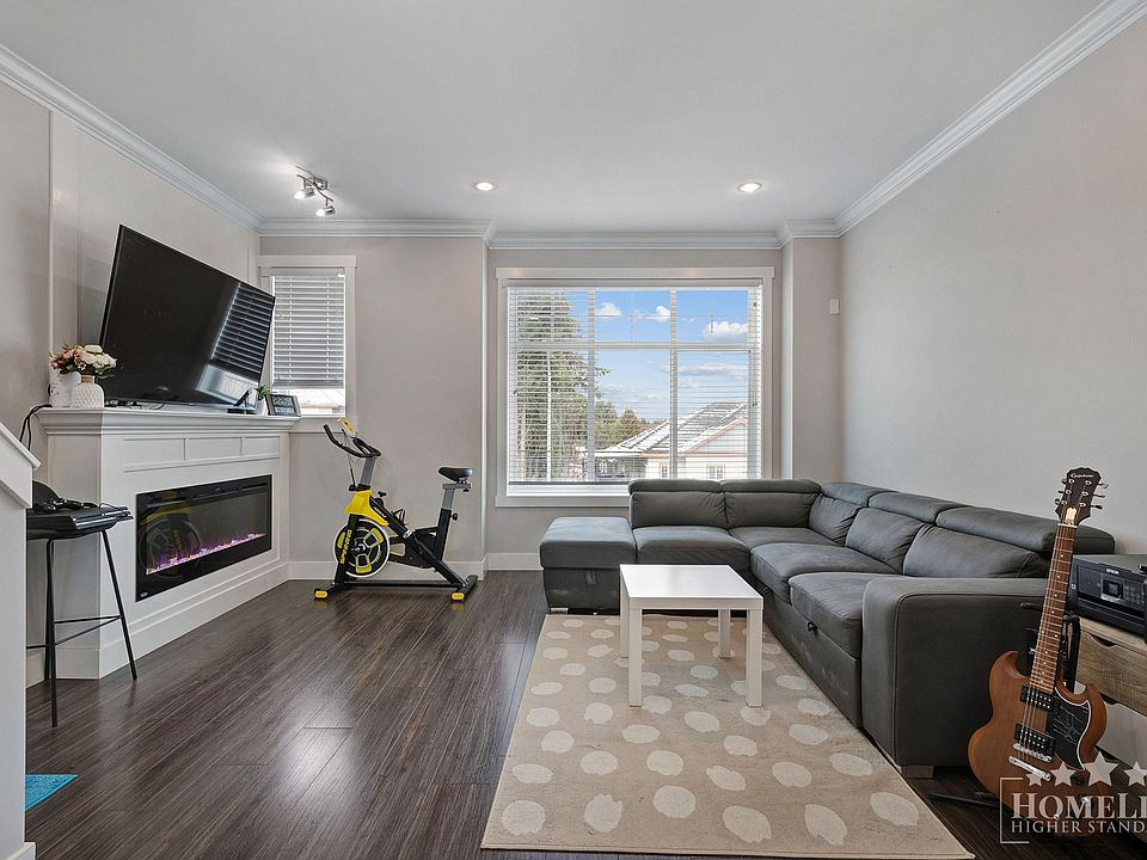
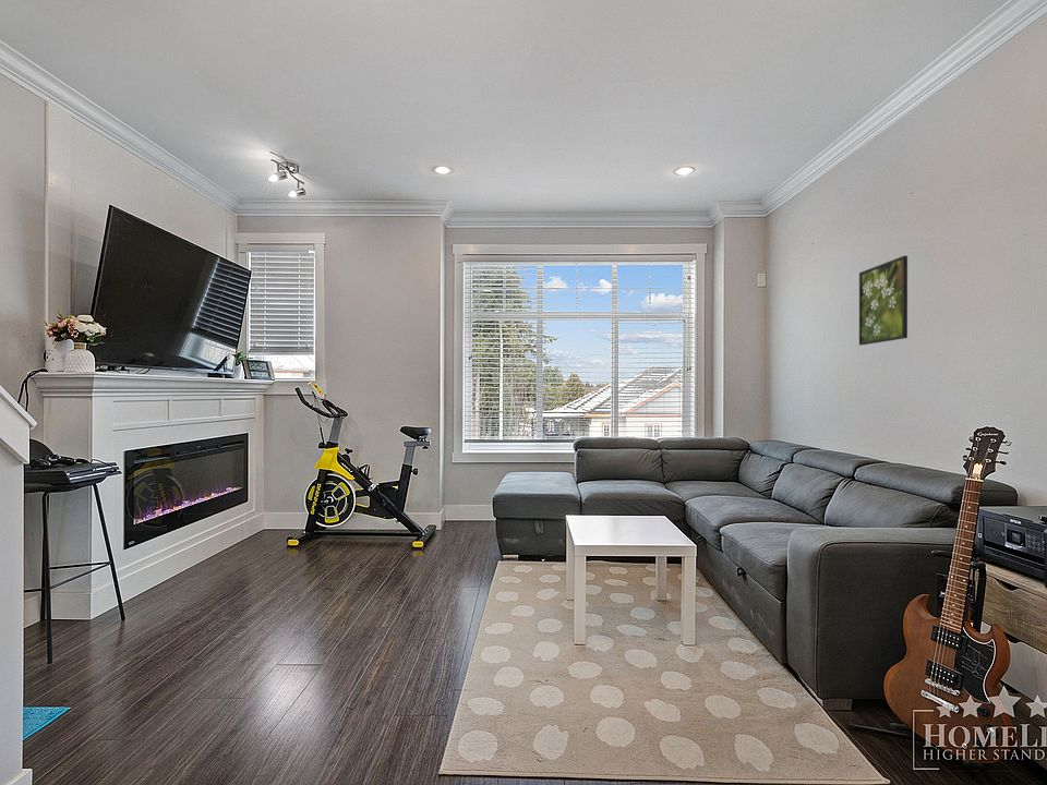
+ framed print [858,255,908,346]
